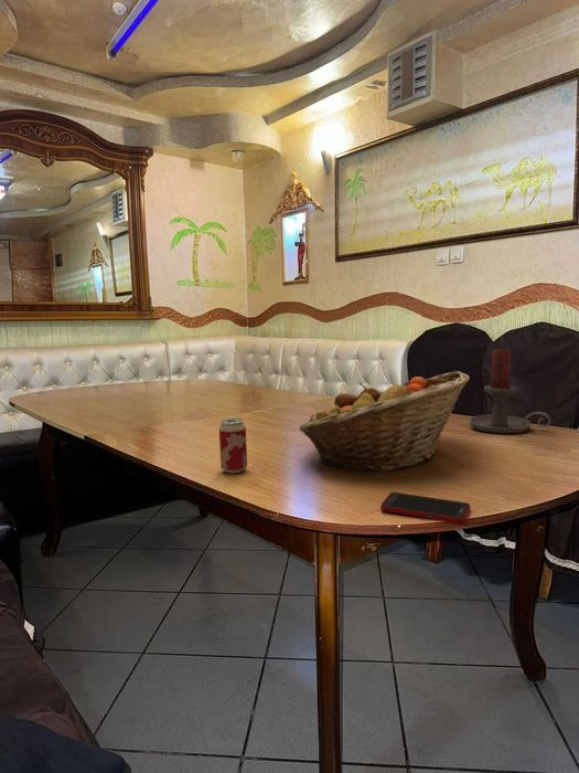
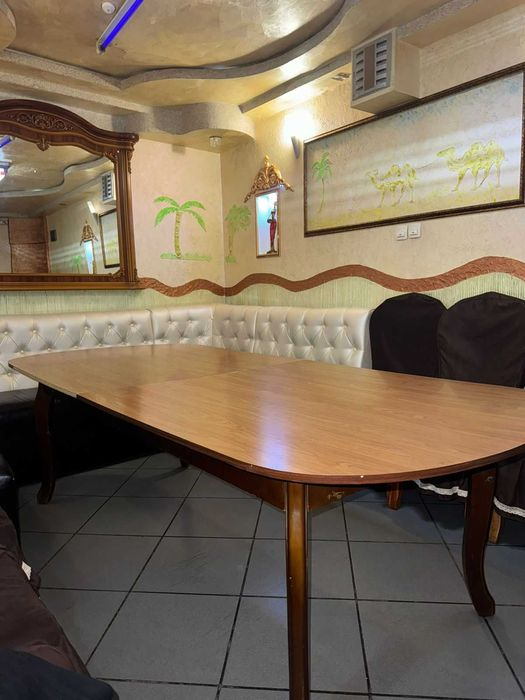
- candle holder [468,348,551,434]
- cell phone [379,491,471,525]
- fruit basket [299,370,471,473]
- beverage can [218,417,248,475]
